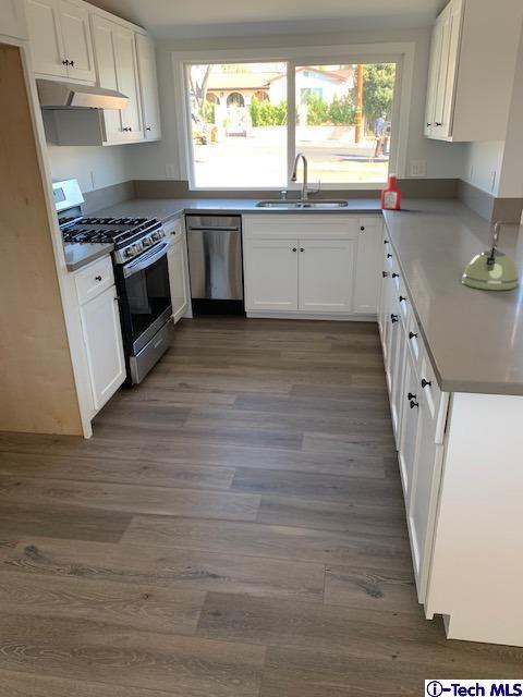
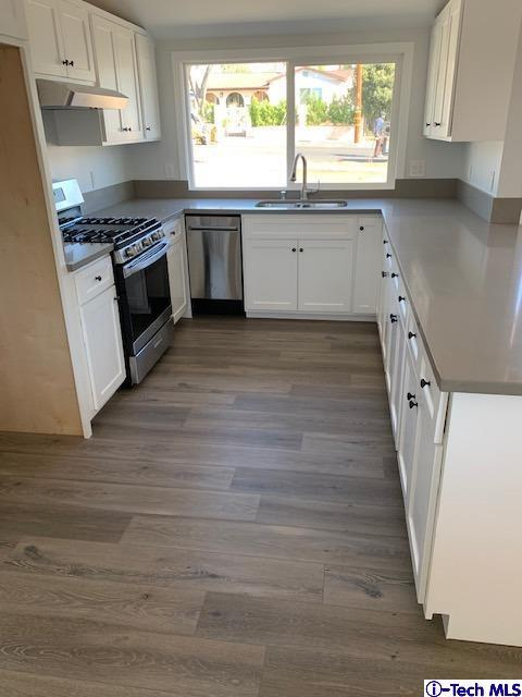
- soap bottle [380,173,403,210]
- kettle [460,220,520,292]
